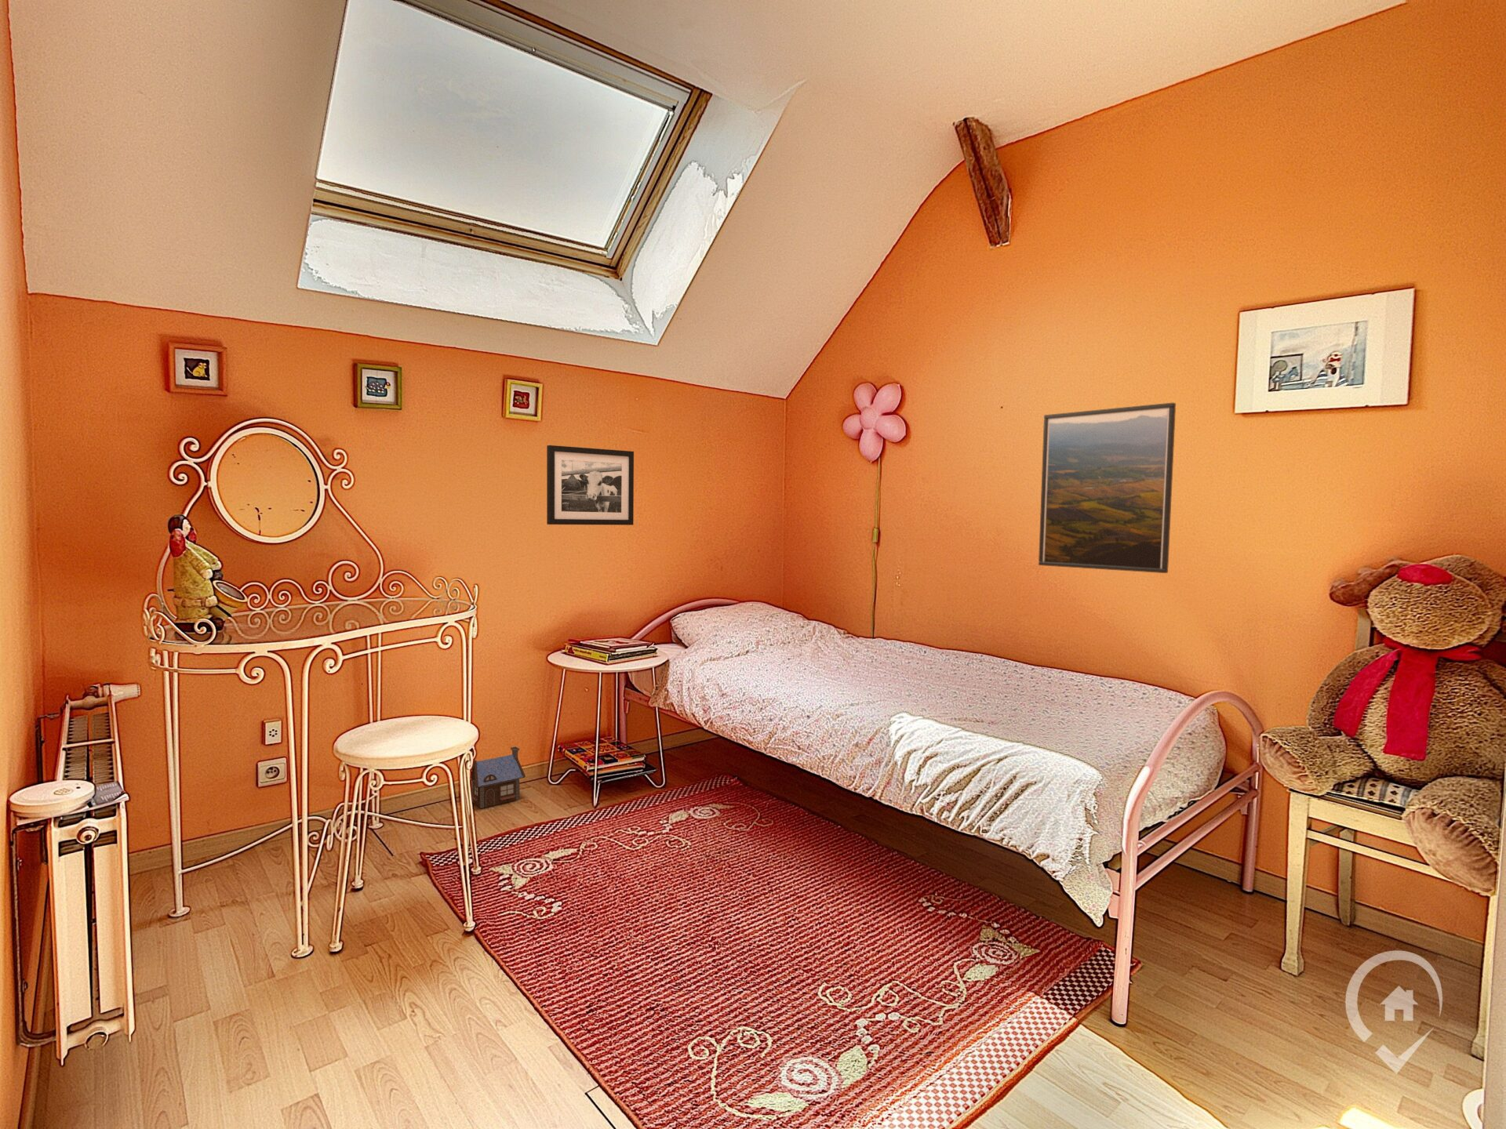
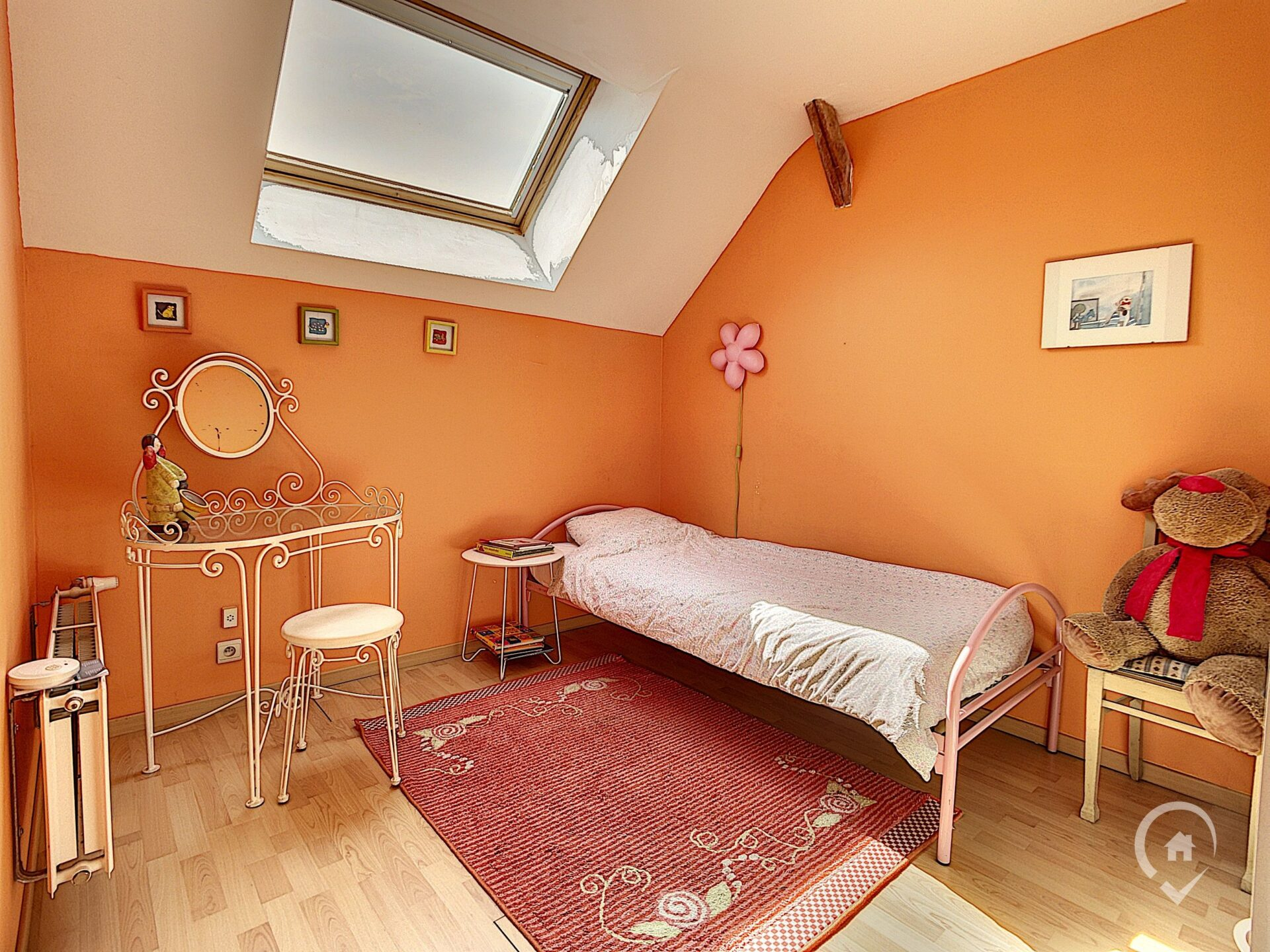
- picture frame [545,445,634,527]
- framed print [1038,402,1176,574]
- toy house [472,746,527,809]
